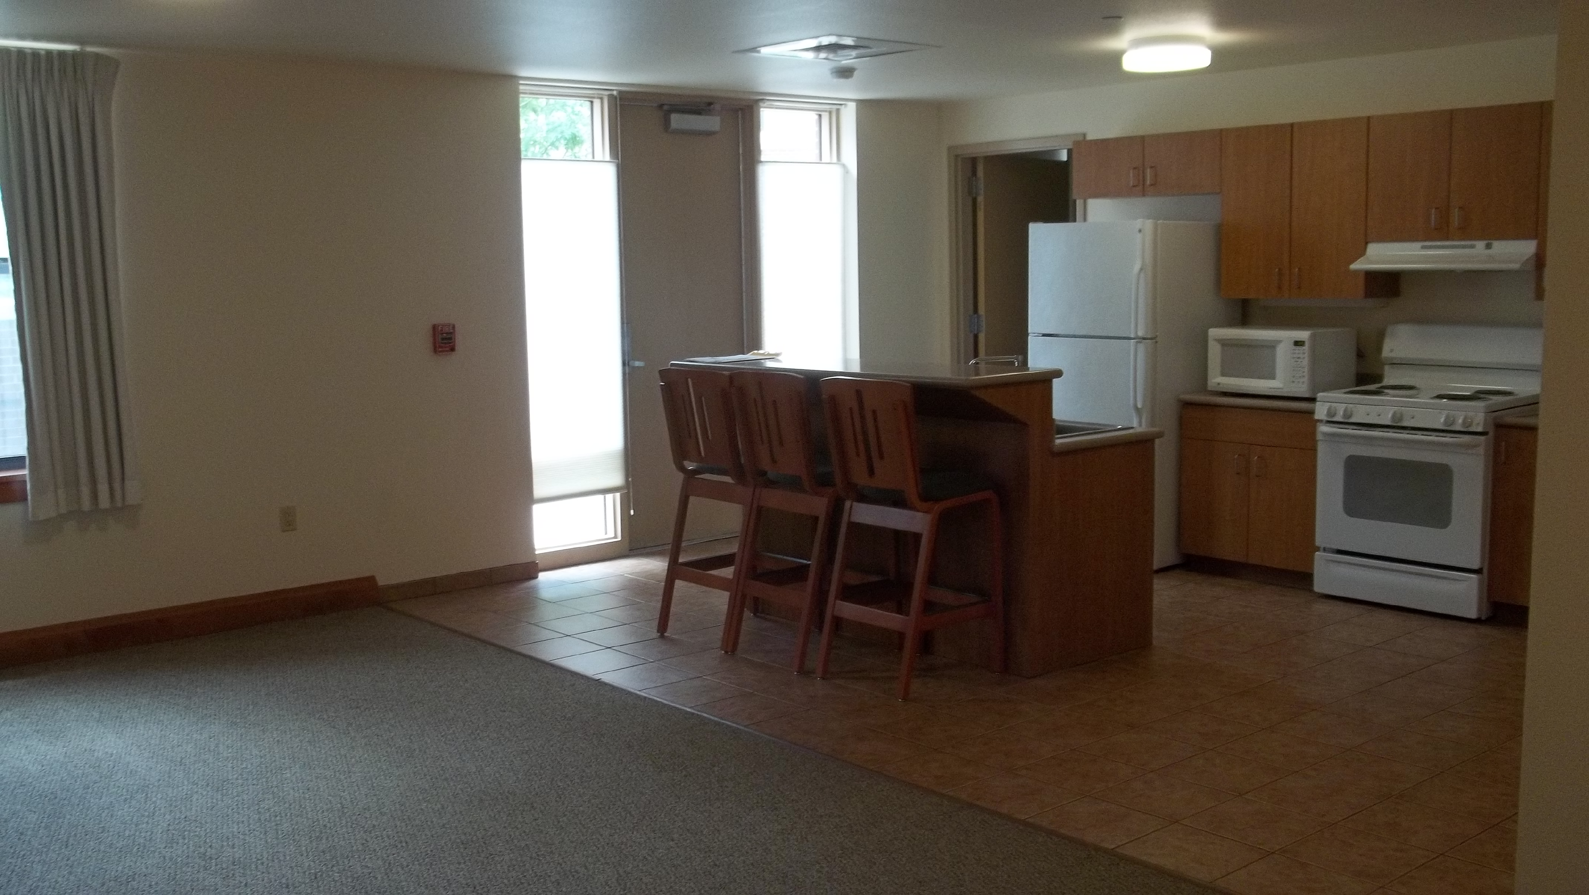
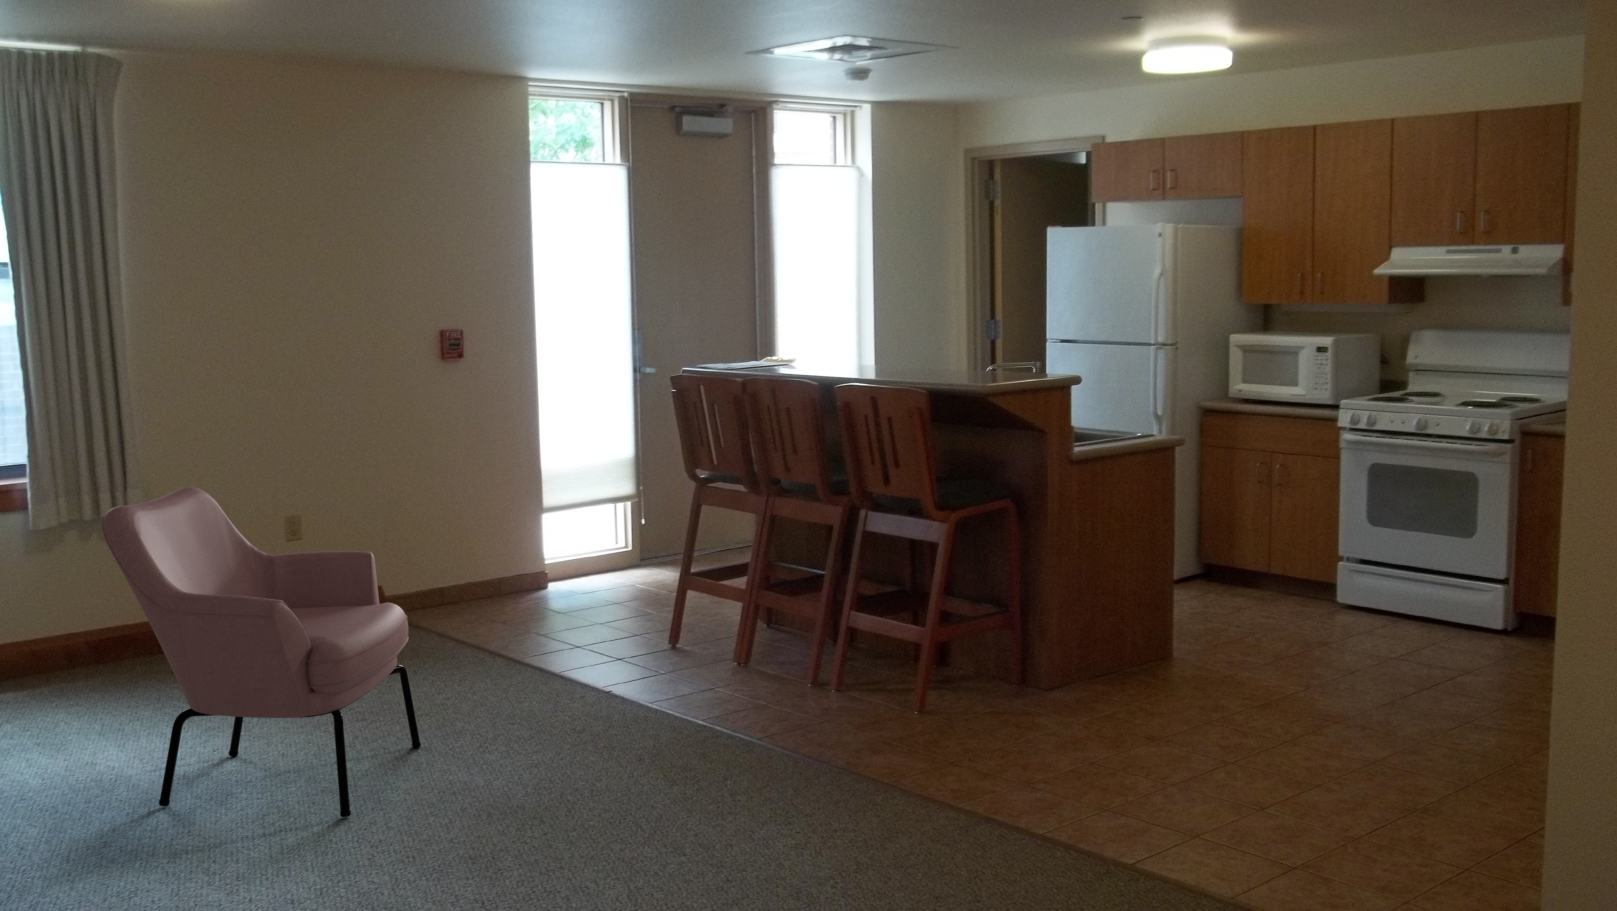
+ armchair [101,487,422,818]
